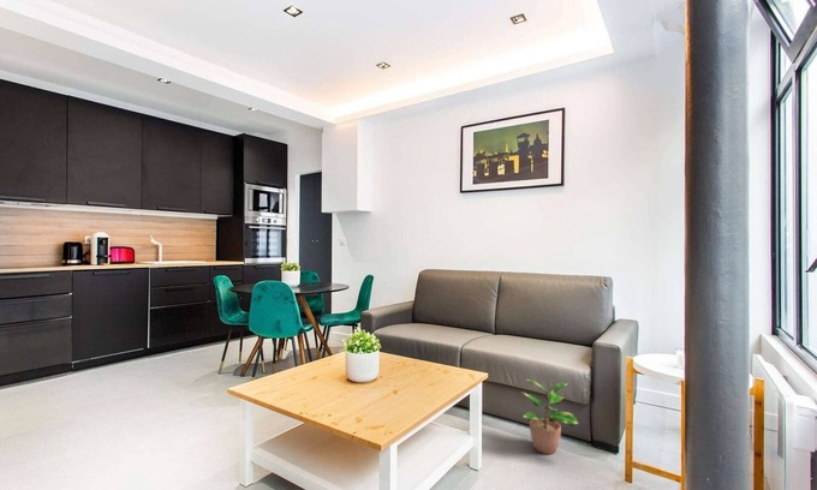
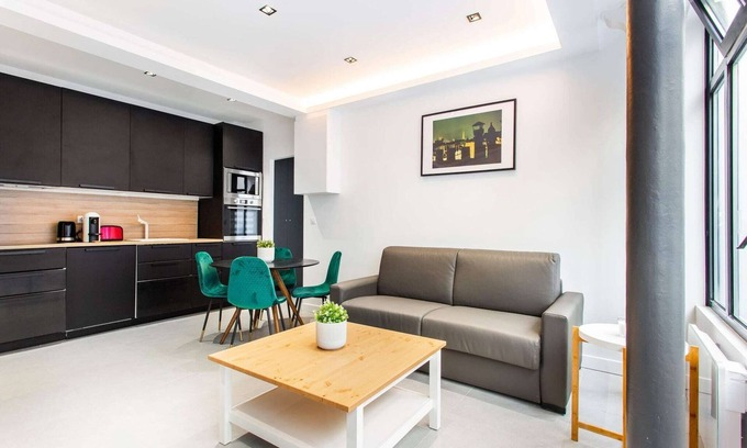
- potted plant [518,378,580,455]
